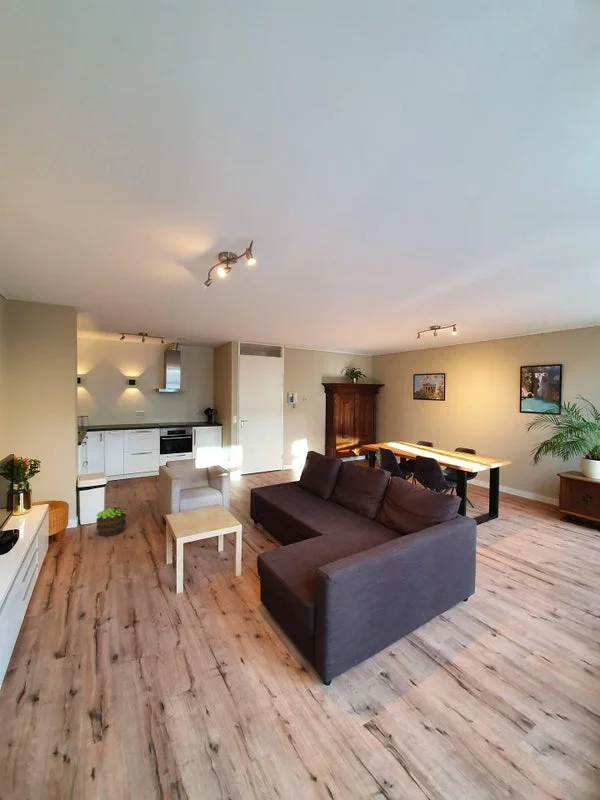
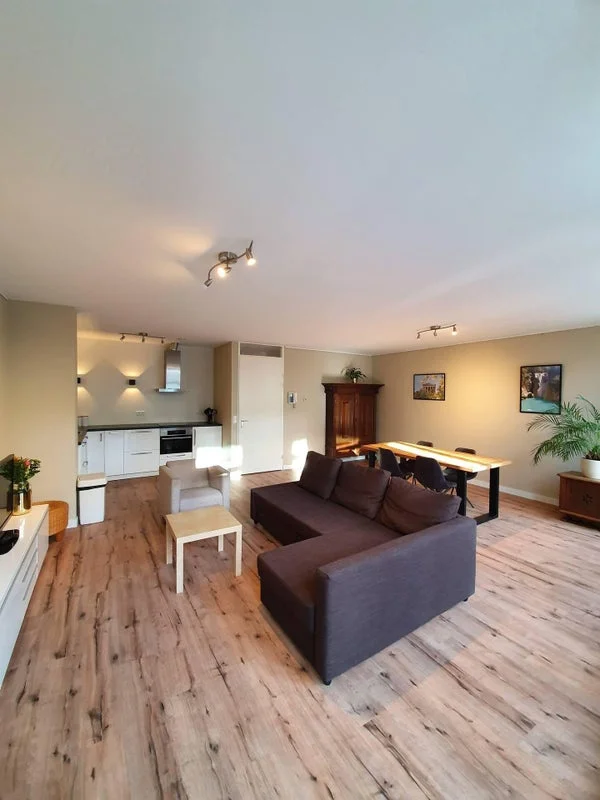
- potted plant [95,506,127,538]
